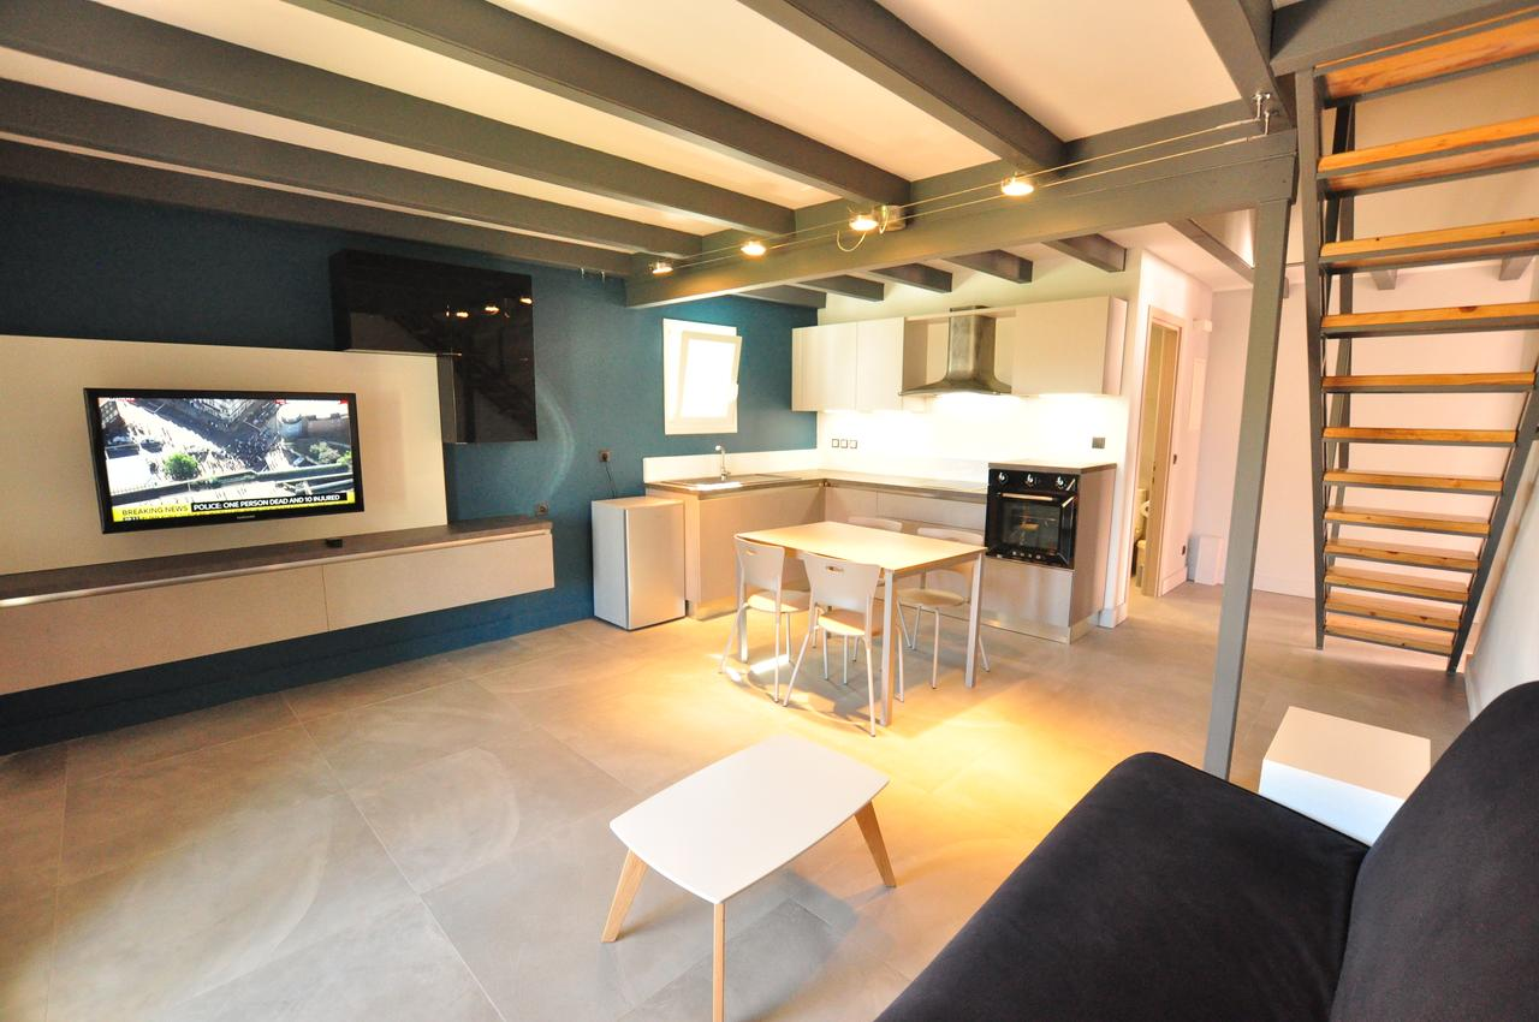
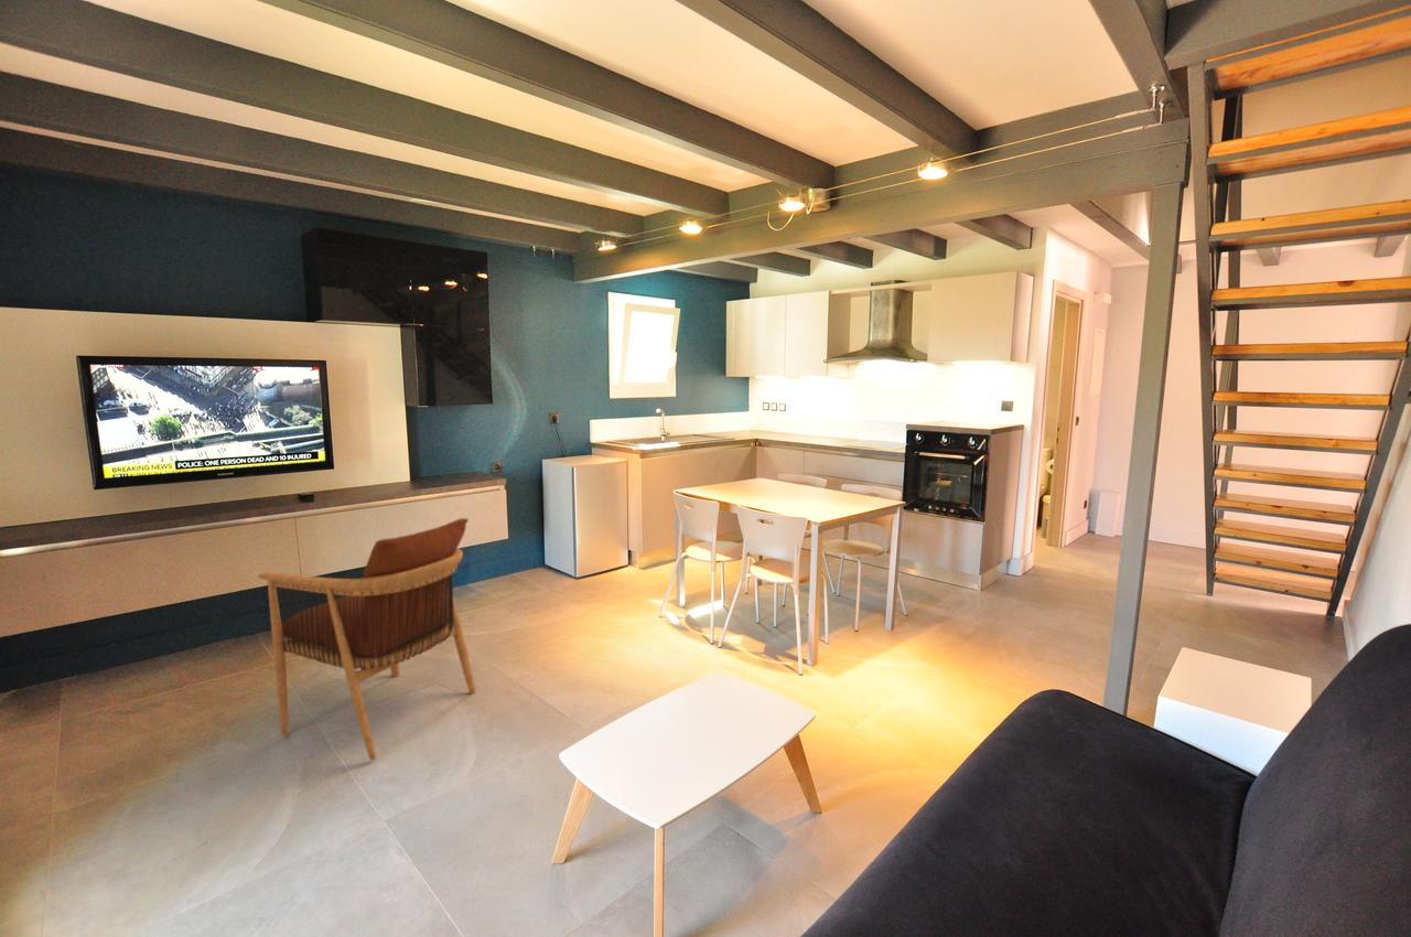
+ armchair [257,517,476,762]
